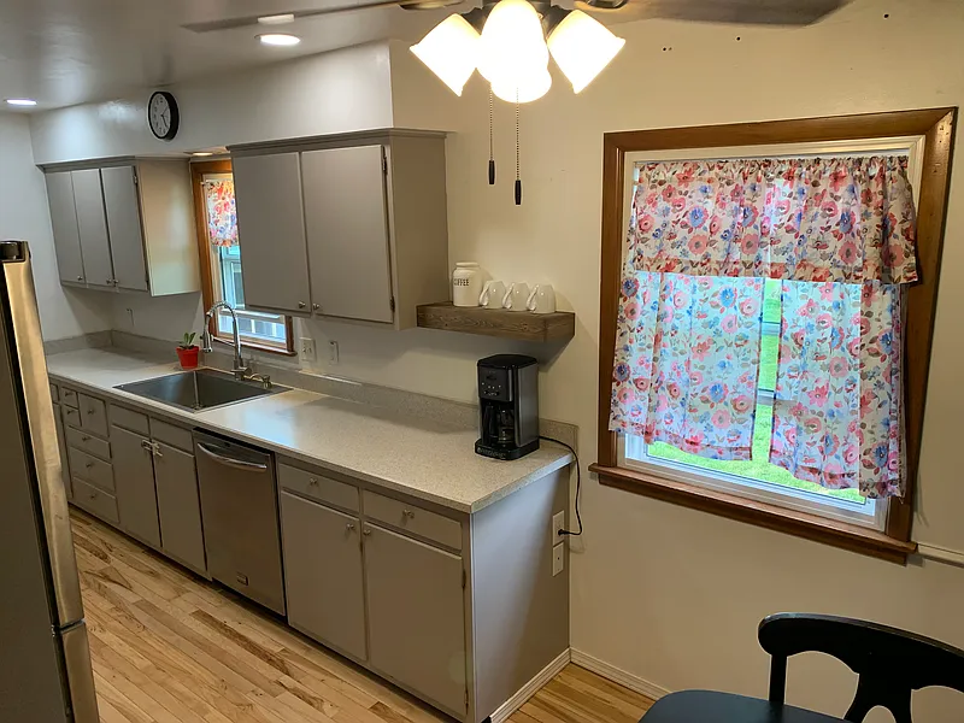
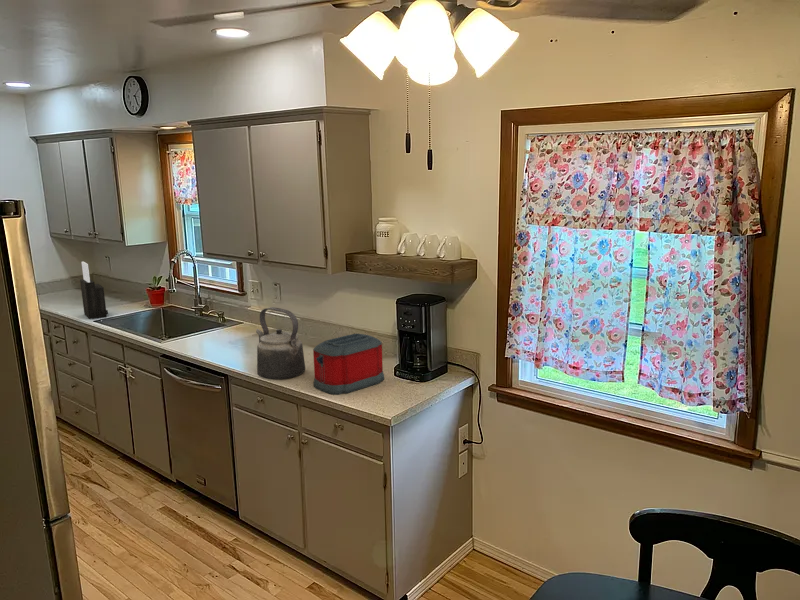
+ knife block [79,261,109,320]
+ kettle [255,306,306,380]
+ toaster [312,333,385,396]
